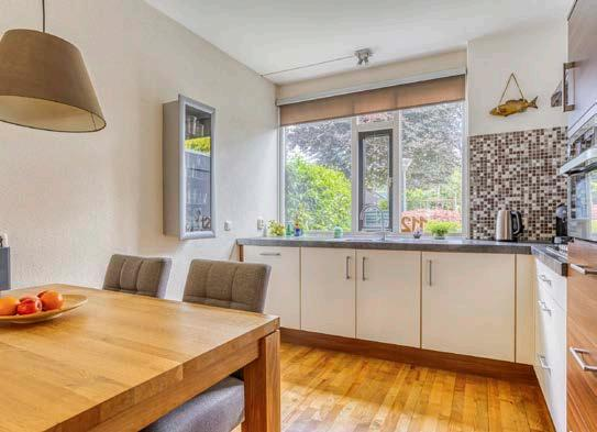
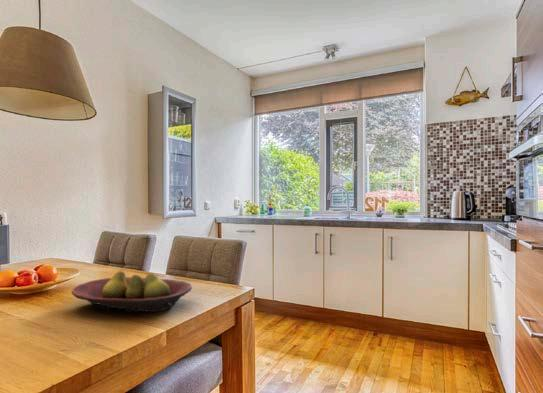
+ fruit bowl [71,270,193,313]
